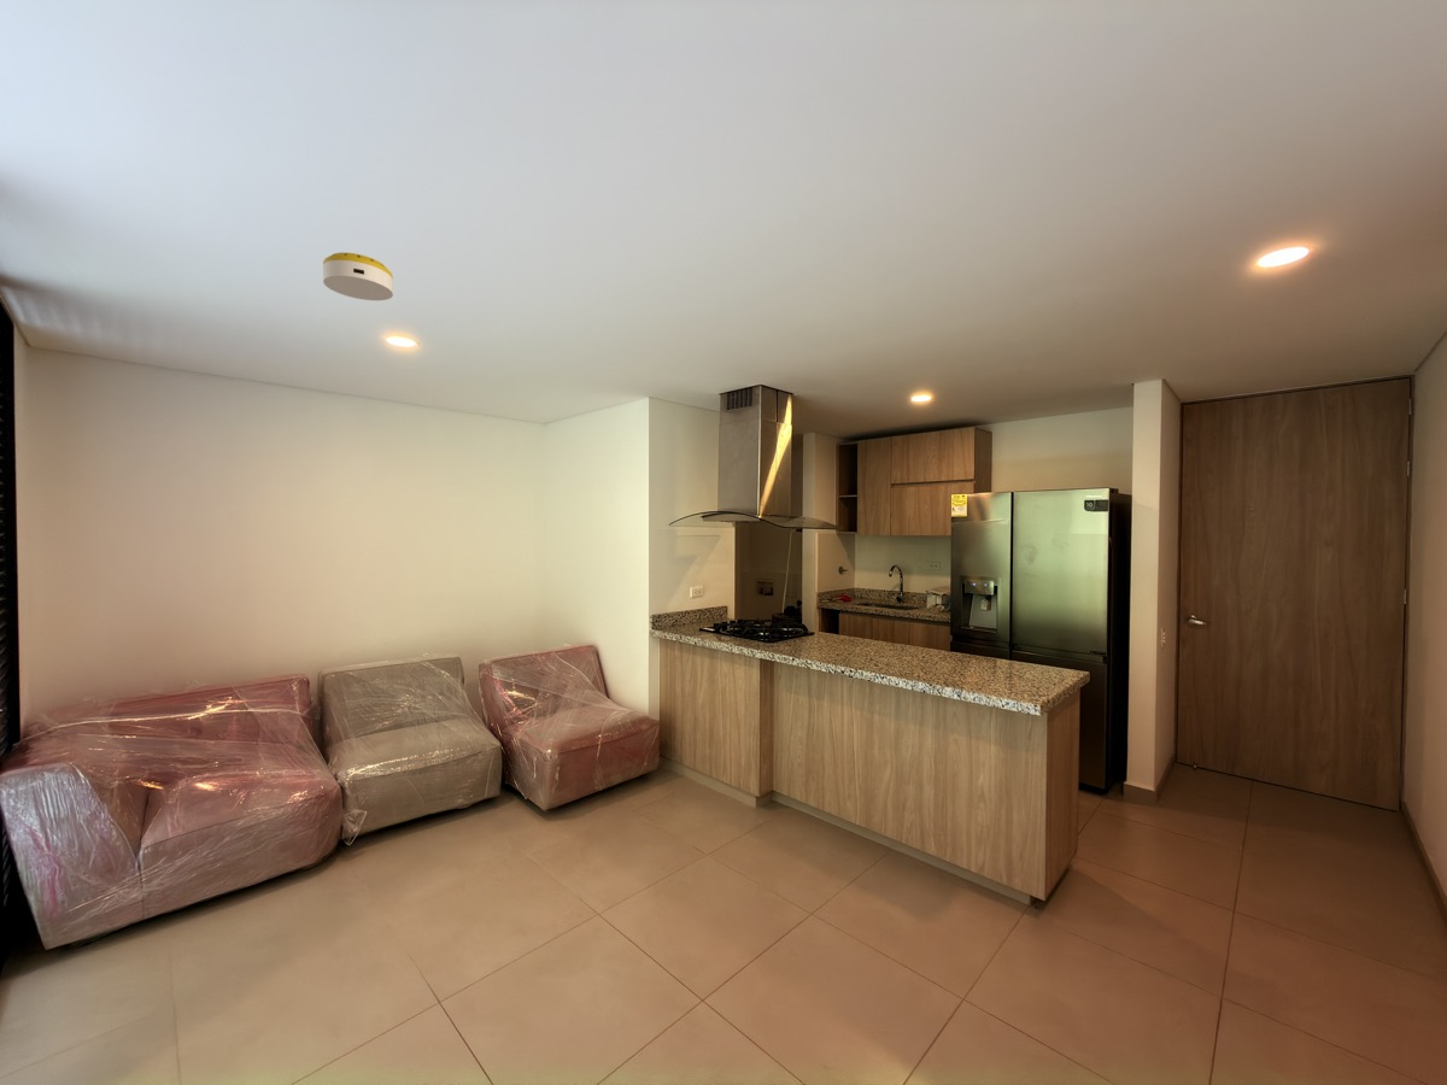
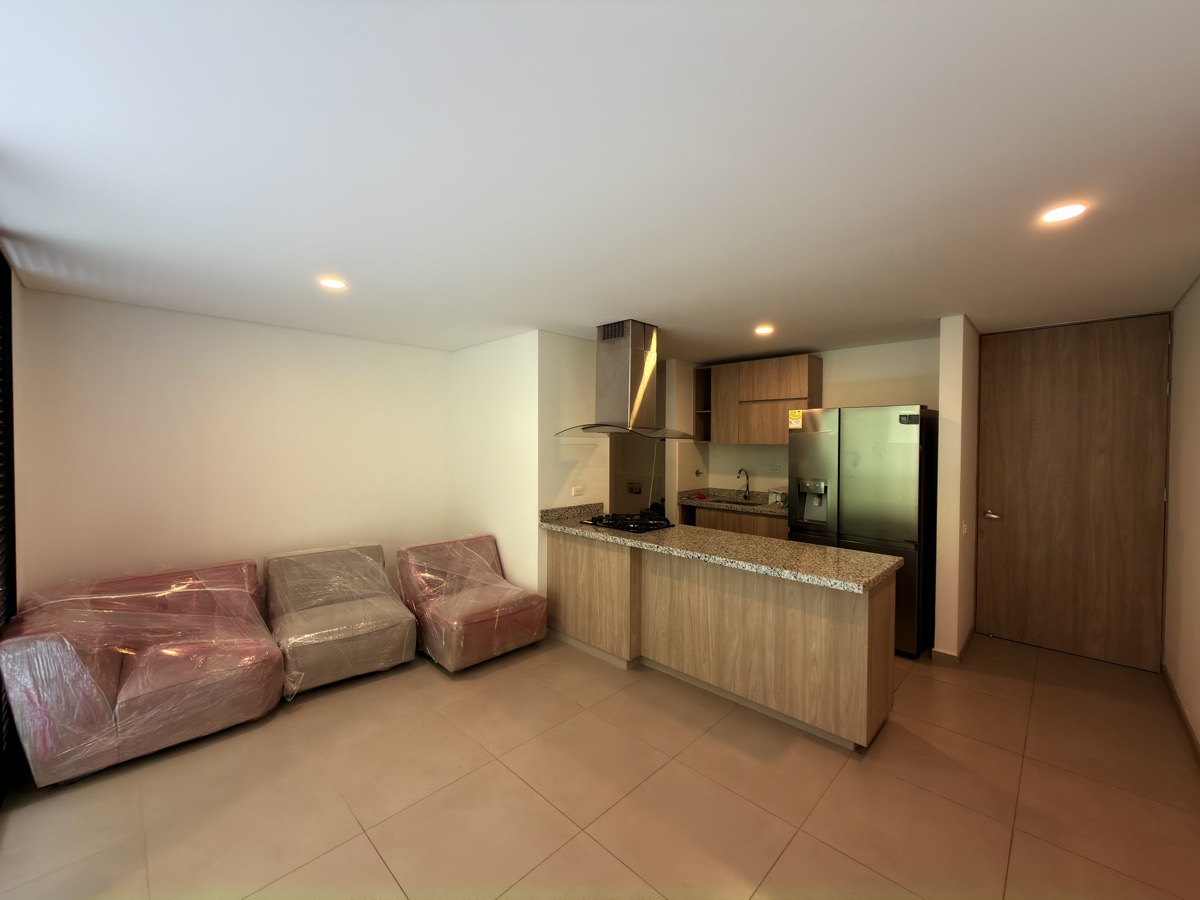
- smoke detector [322,252,394,301]
